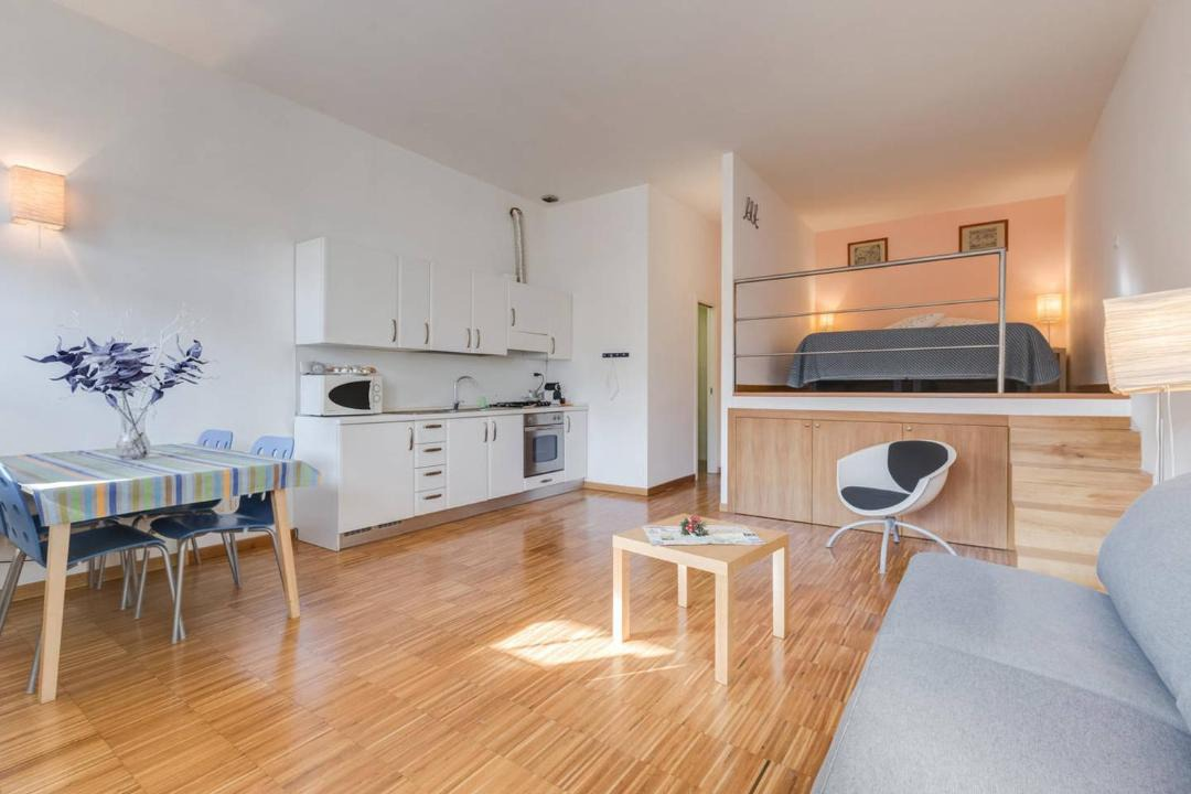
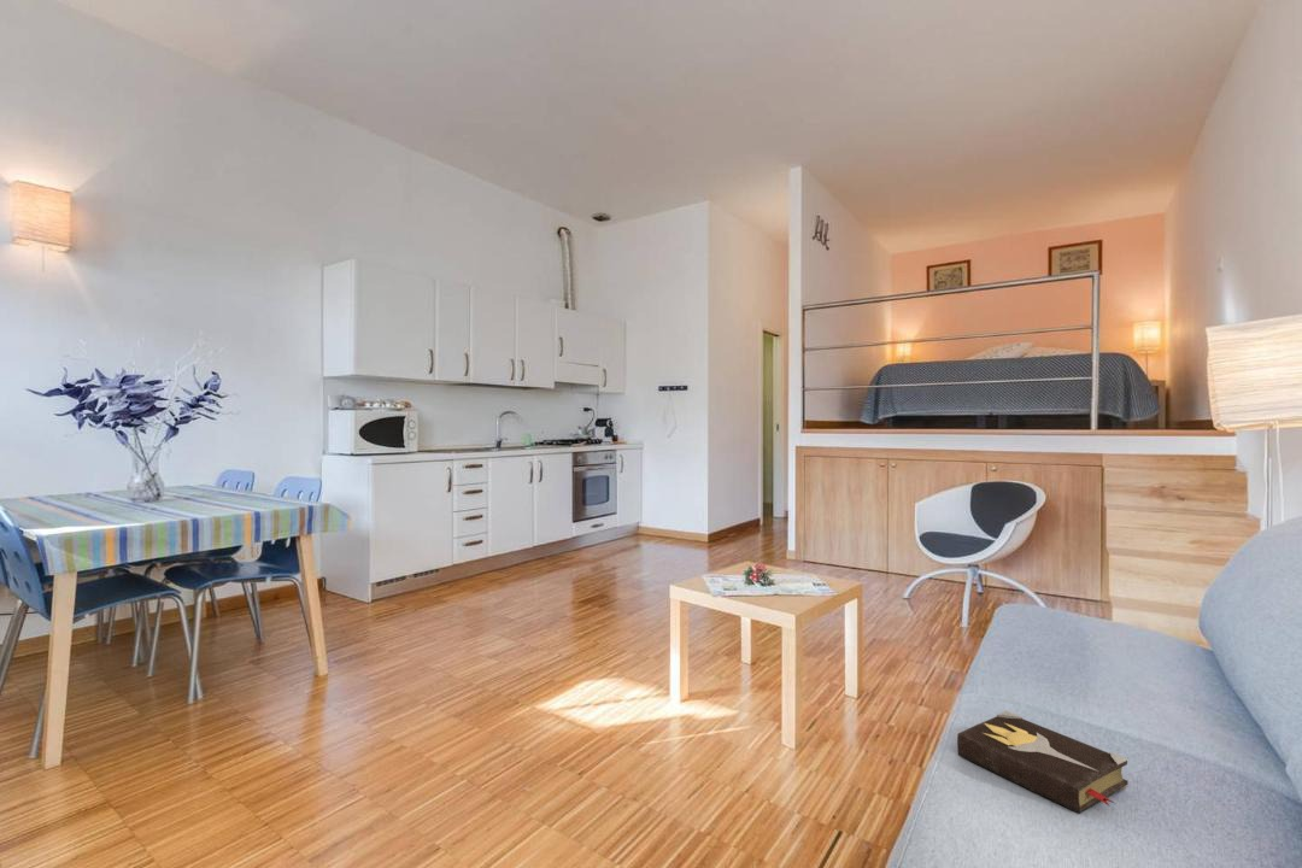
+ hardback book [956,710,1130,814]
